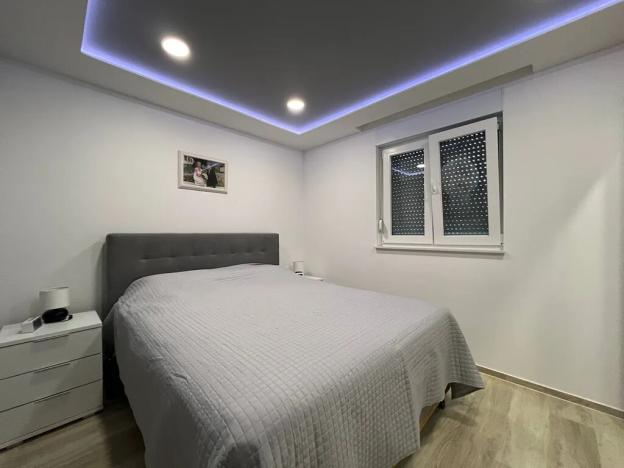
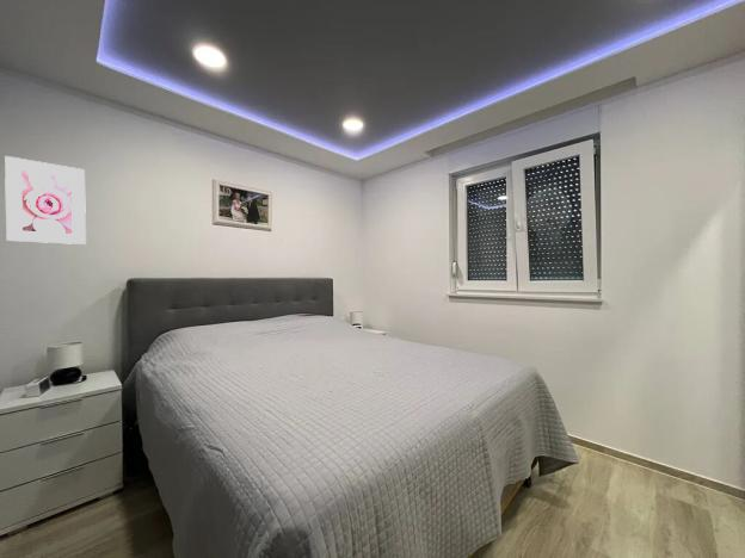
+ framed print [4,155,87,246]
